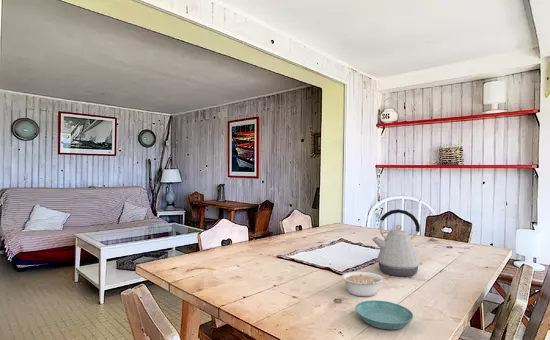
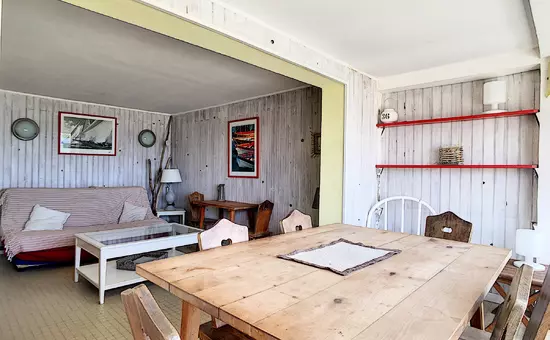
- saucer [354,299,414,330]
- legume [340,271,393,297]
- kettle [371,208,424,277]
